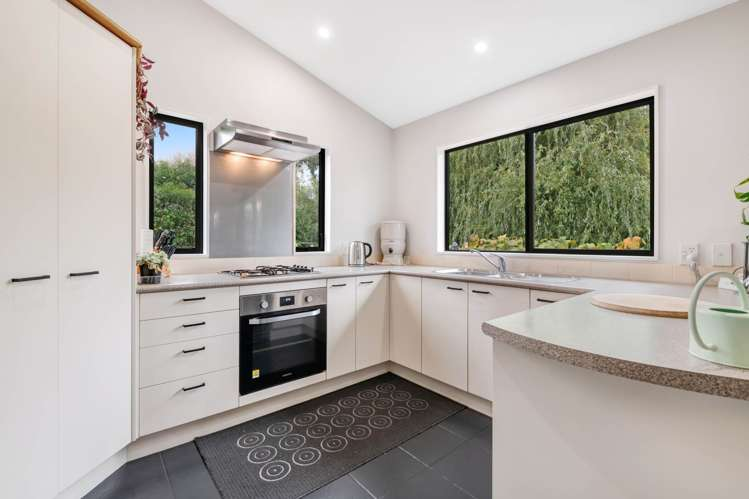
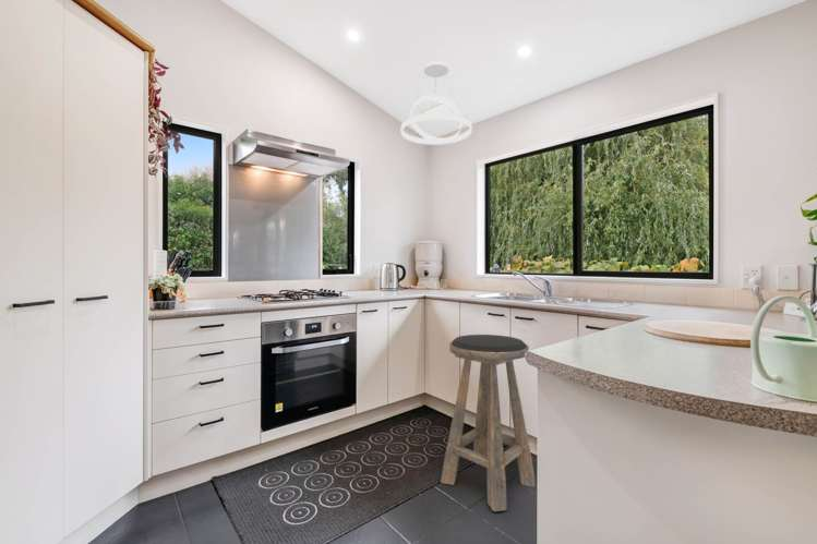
+ pendant light [400,60,473,146]
+ stool [440,334,537,512]
